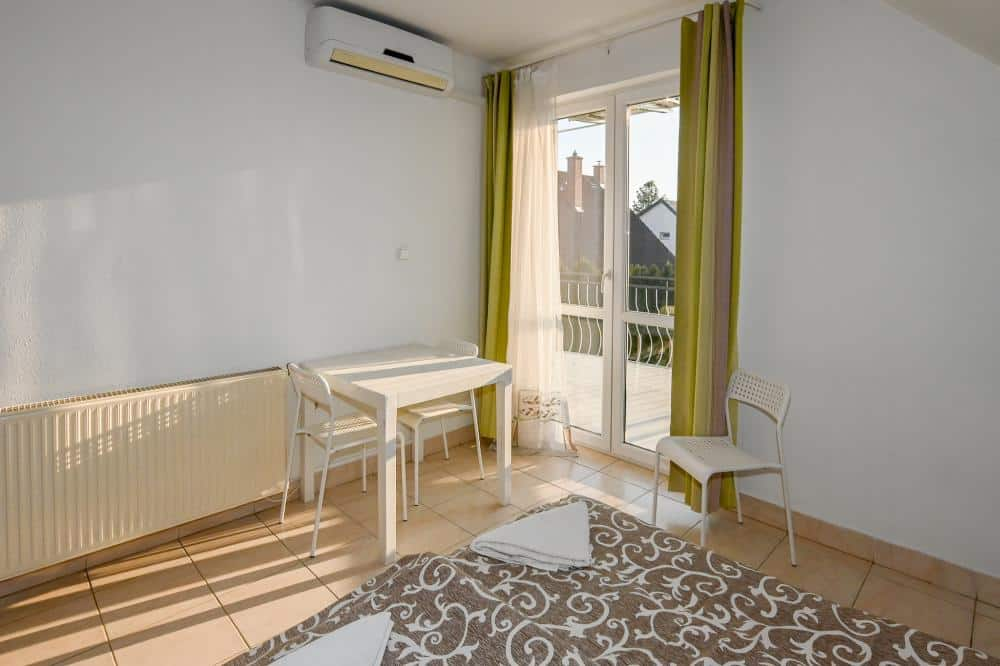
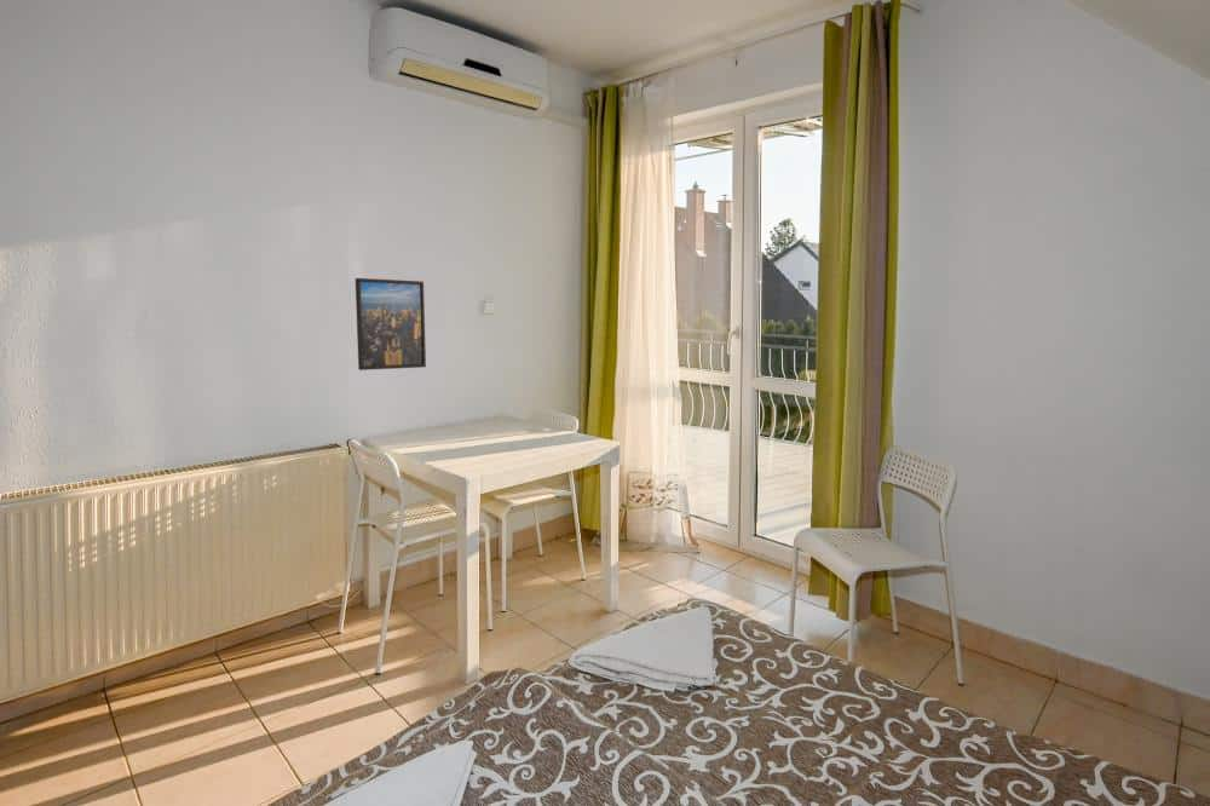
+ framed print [355,277,427,372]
